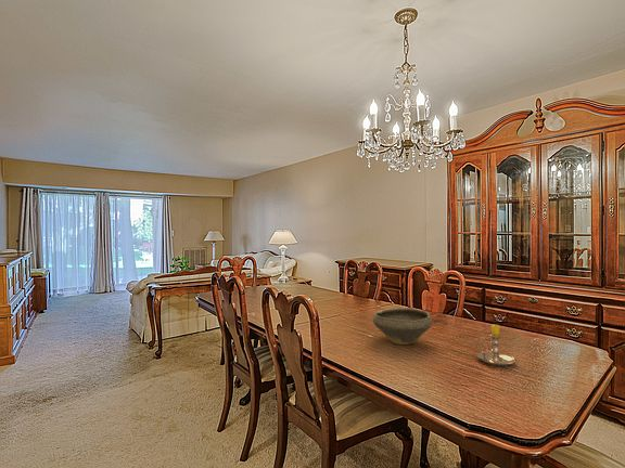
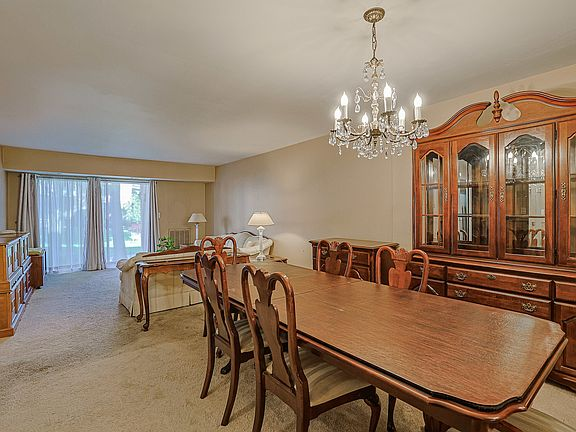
- candlestick [475,323,516,367]
- bowl [372,307,433,346]
